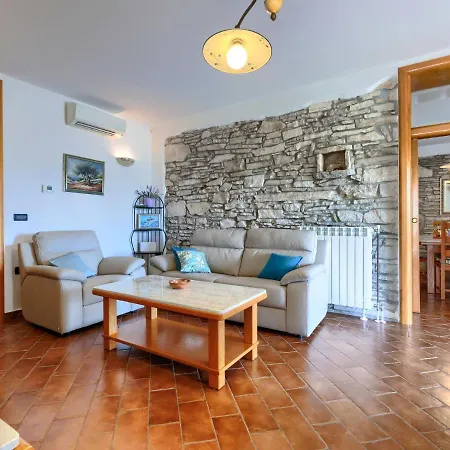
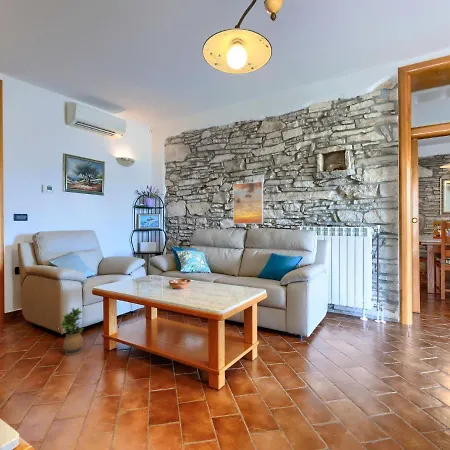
+ potted plant [59,307,85,356]
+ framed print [232,181,264,225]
